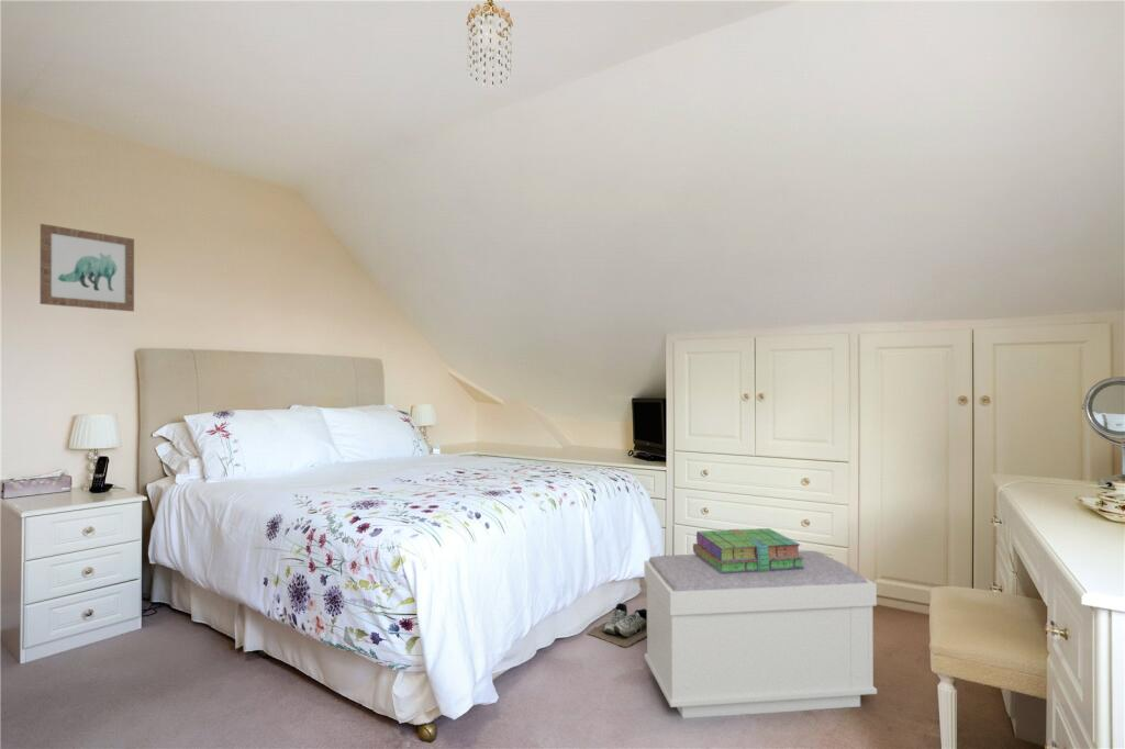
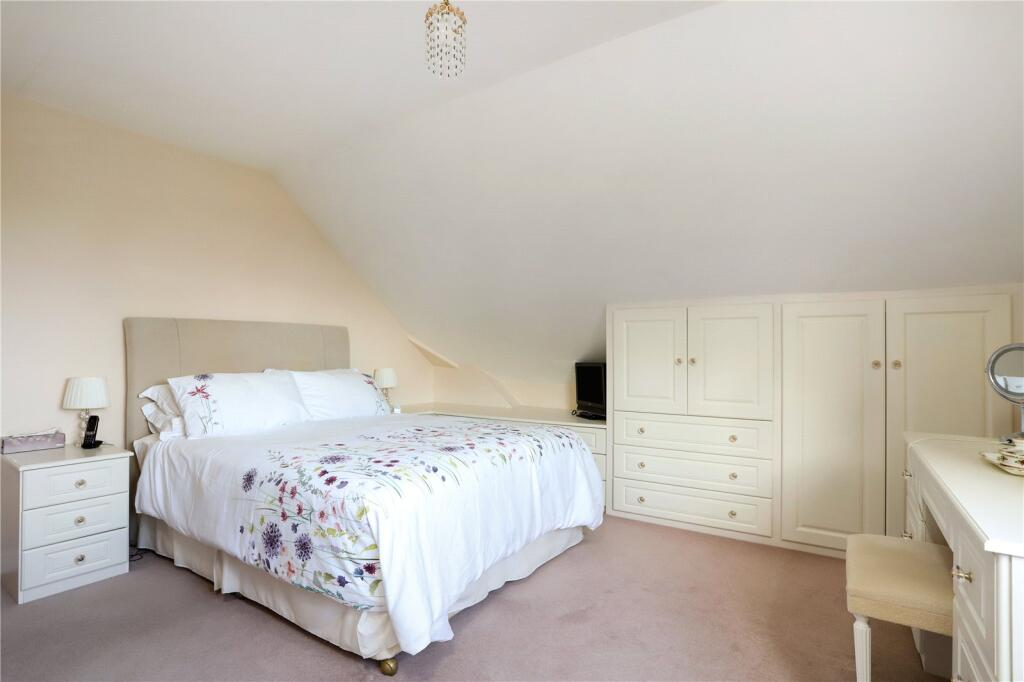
- wall art [40,223,135,312]
- bench [643,550,878,719]
- shoe [587,602,647,649]
- stack of books [692,527,804,573]
